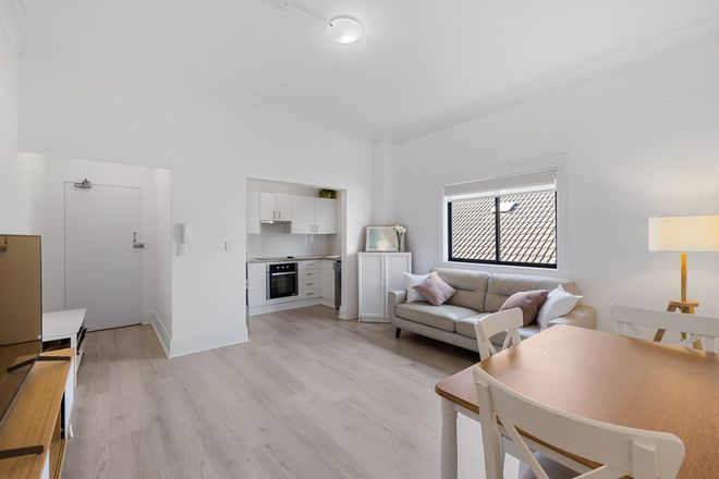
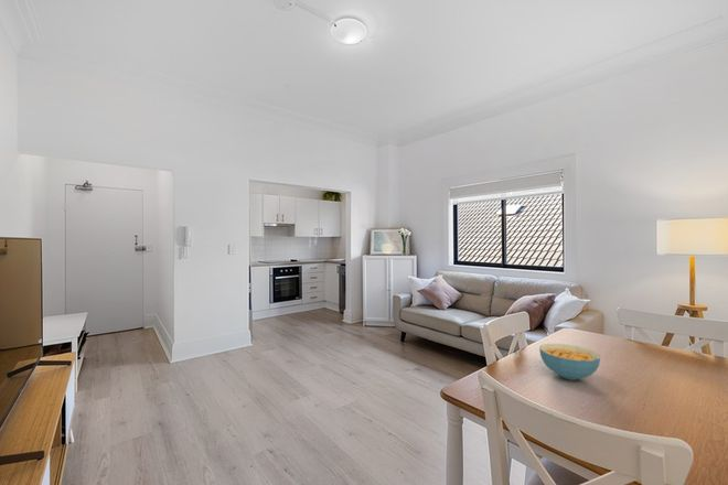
+ cereal bowl [538,343,601,381]
